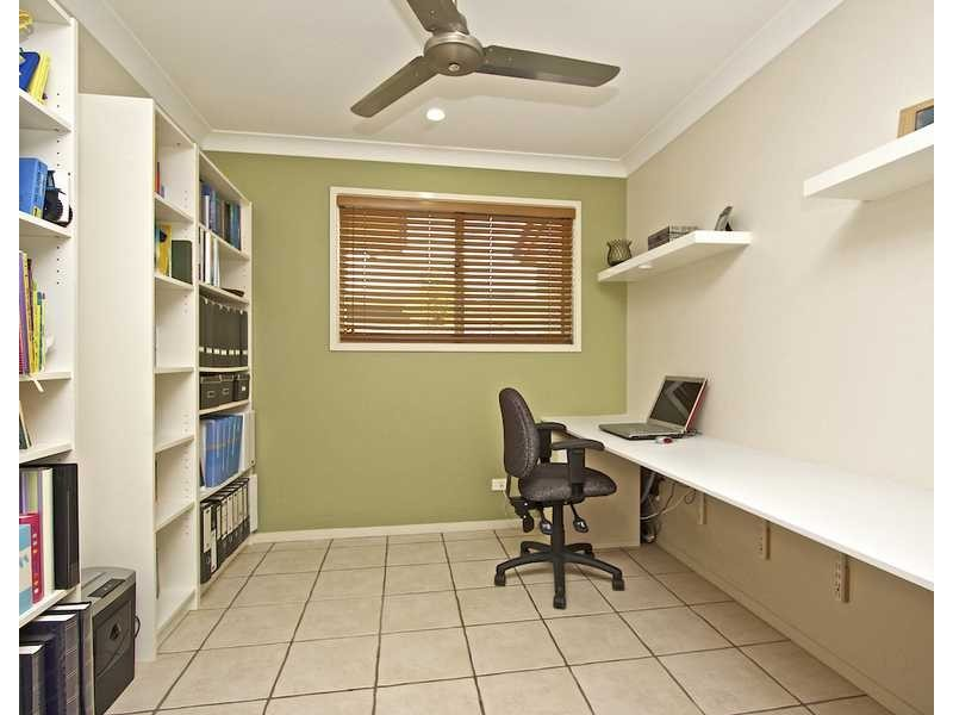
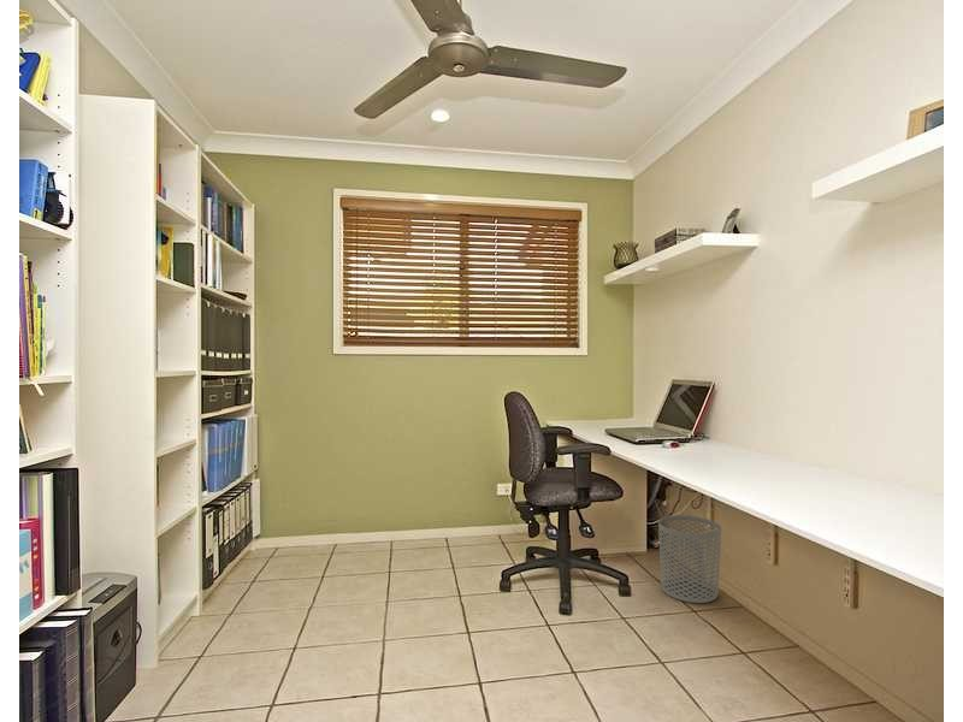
+ waste bin [657,514,722,604]
